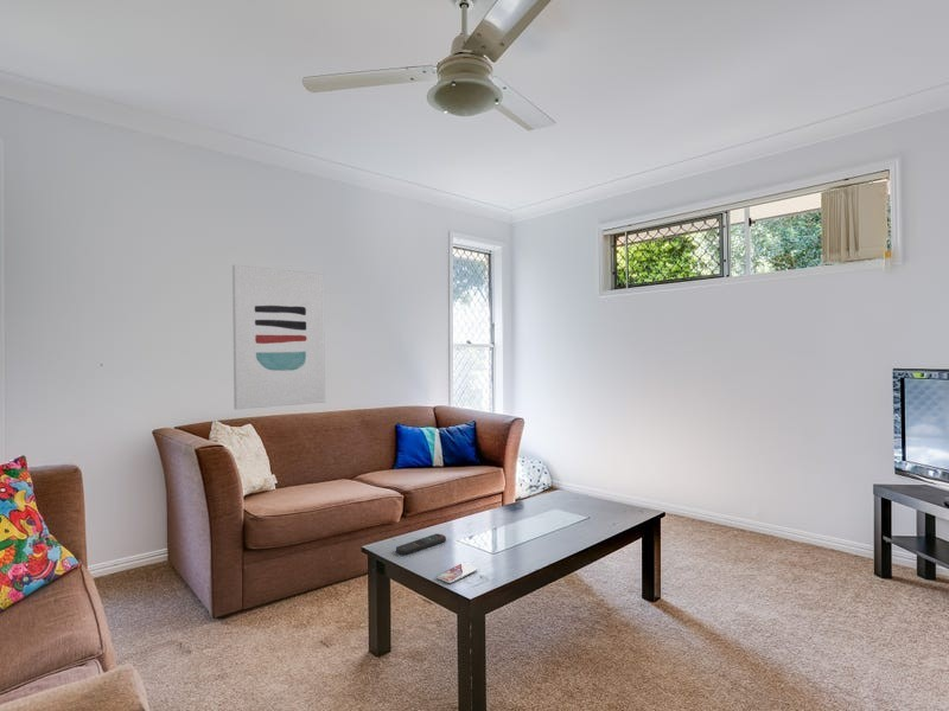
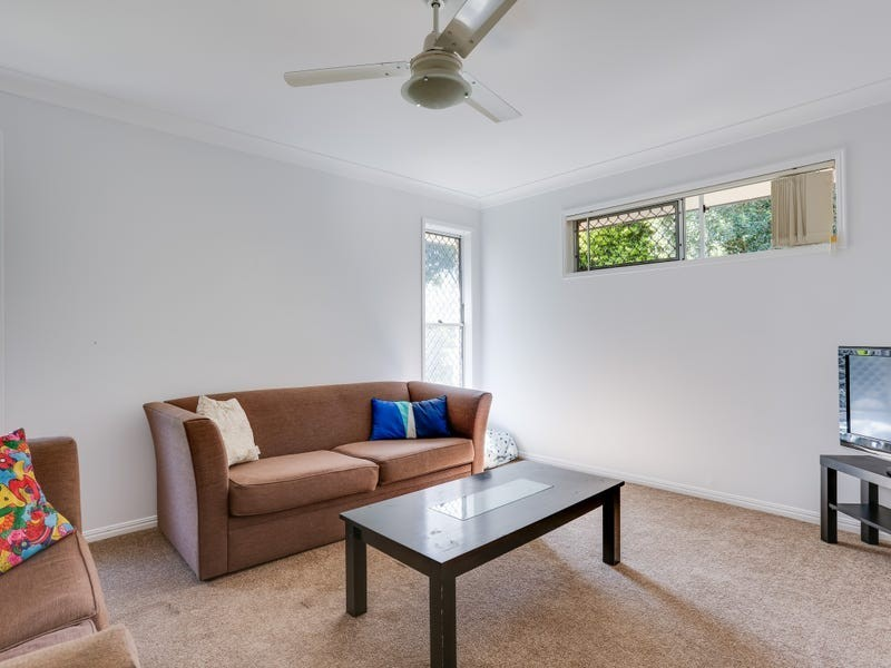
- smartphone [435,562,479,584]
- remote control [395,533,447,556]
- wall art [231,264,326,410]
